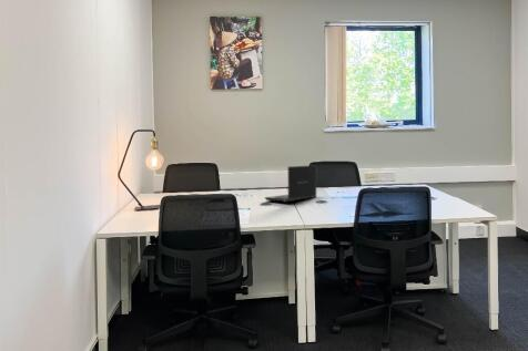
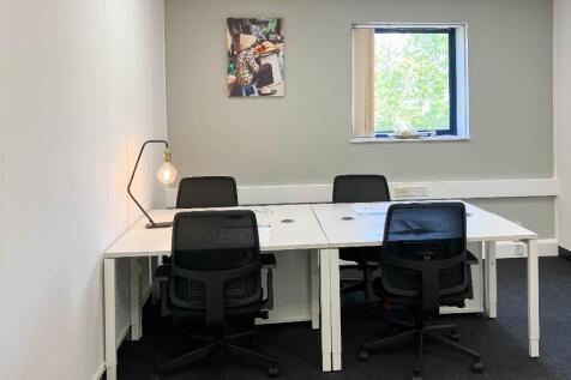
- laptop [264,164,317,203]
